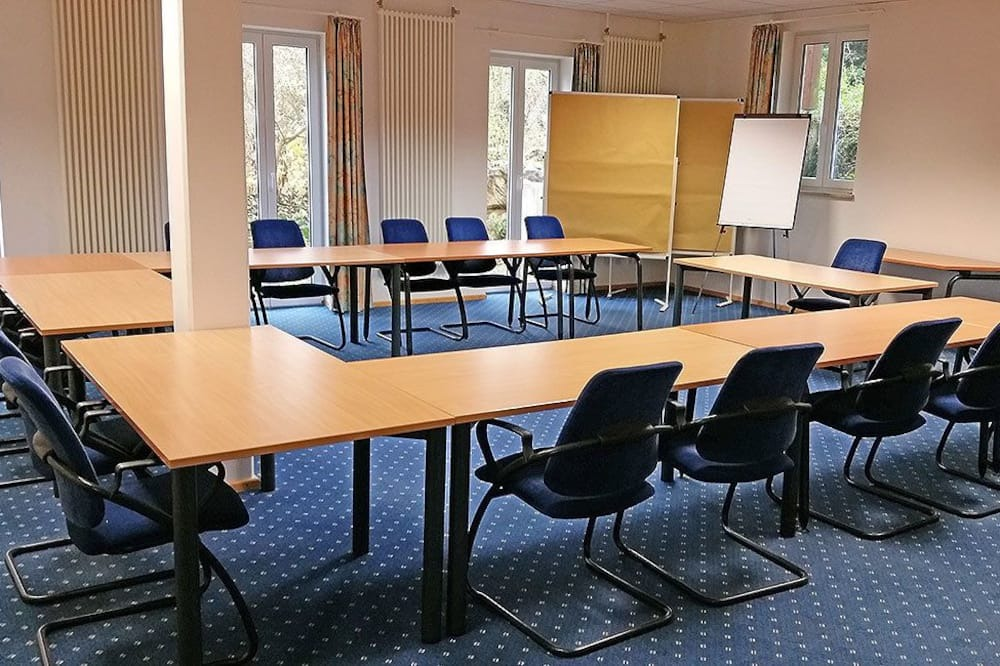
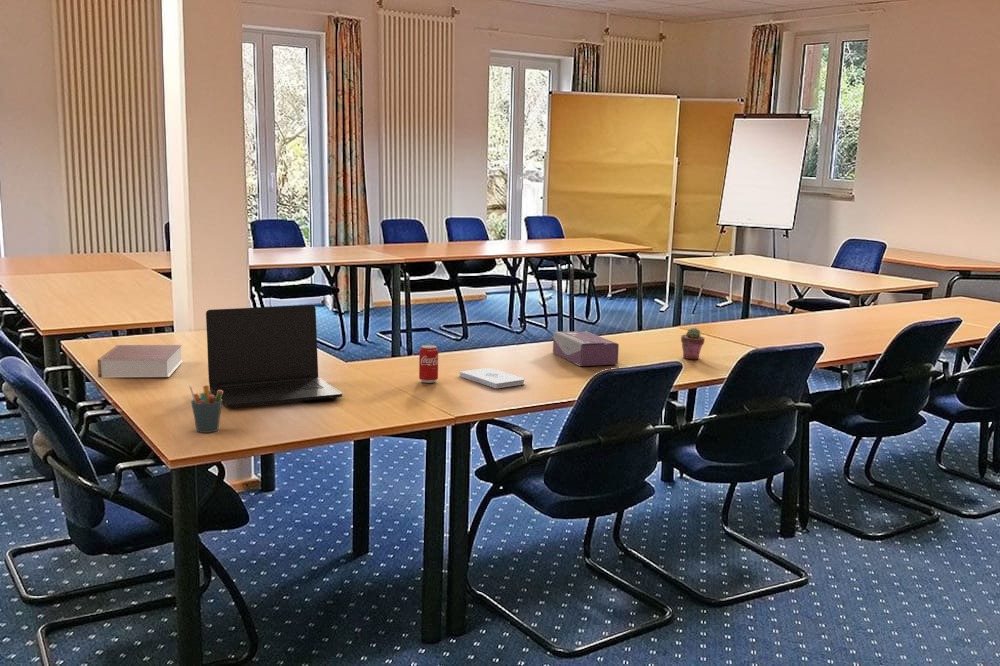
+ pen holder [188,384,223,434]
+ book [97,344,184,378]
+ laptop [205,304,343,409]
+ tissue box [552,330,620,367]
+ notepad [459,367,525,389]
+ beverage can [418,344,439,384]
+ potted succulent [680,327,706,360]
